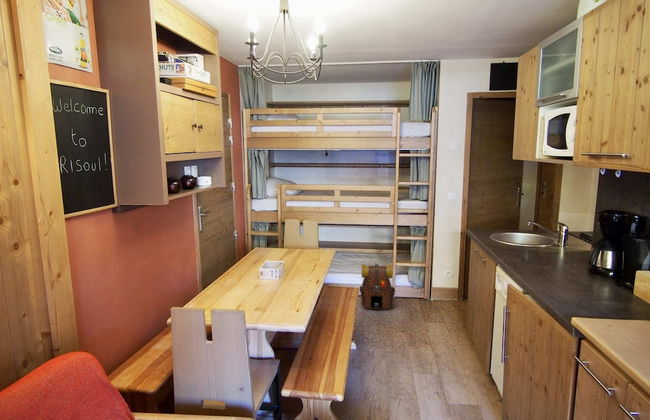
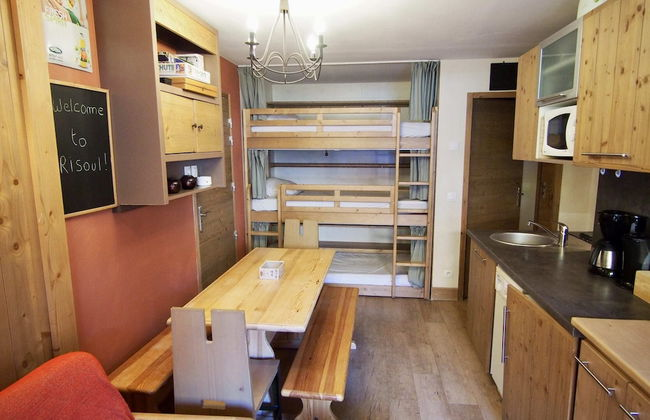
- backpack [359,263,396,311]
